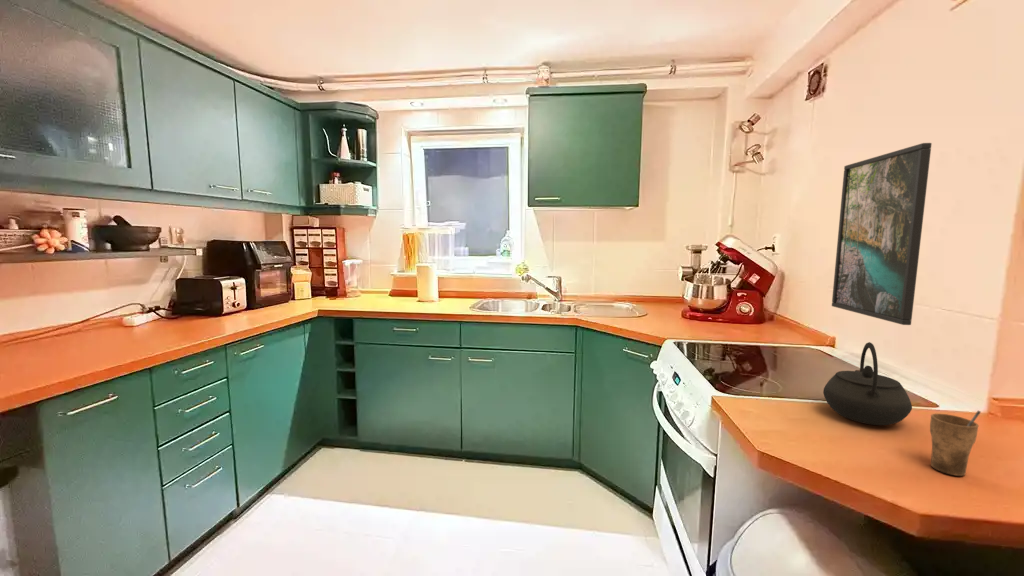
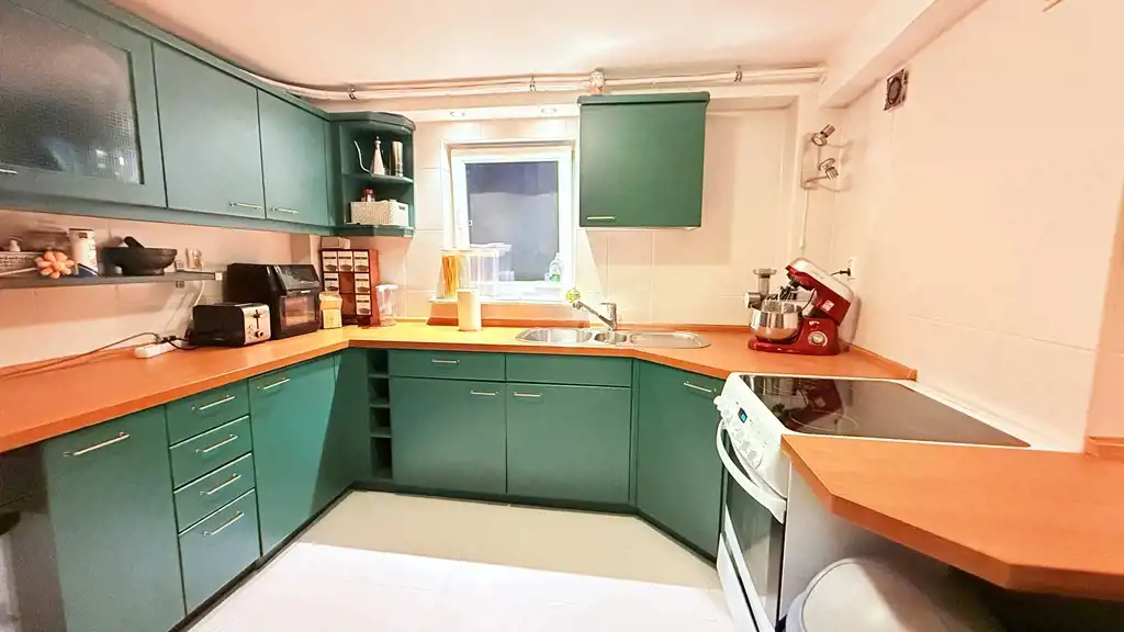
- cup [929,410,982,477]
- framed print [831,142,933,326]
- kettle [822,341,913,426]
